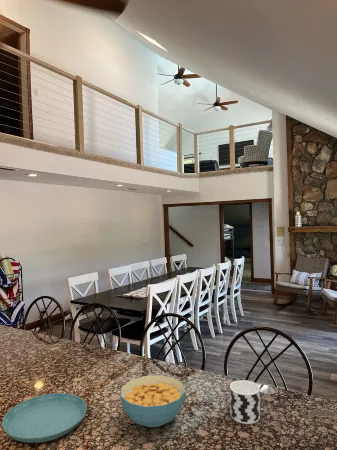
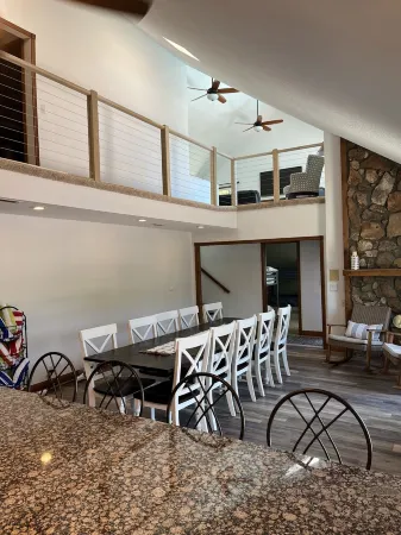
- cereal bowl [119,374,186,428]
- cup [229,379,261,425]
- saucer [1,392,88,444]
